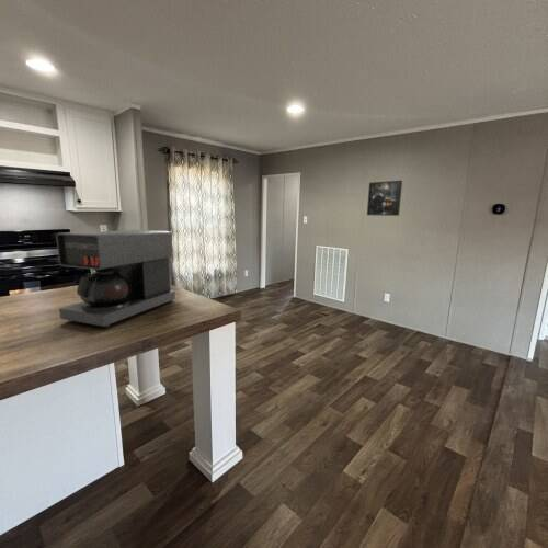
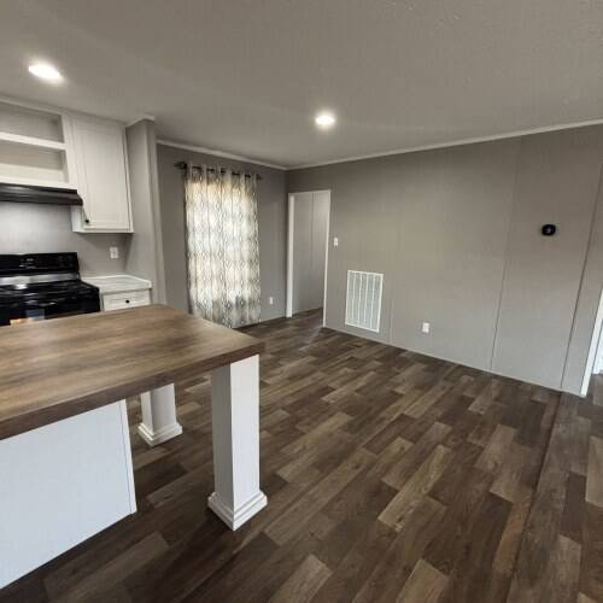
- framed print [366,180,403,217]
- coffee maker [55,229,176,329]
